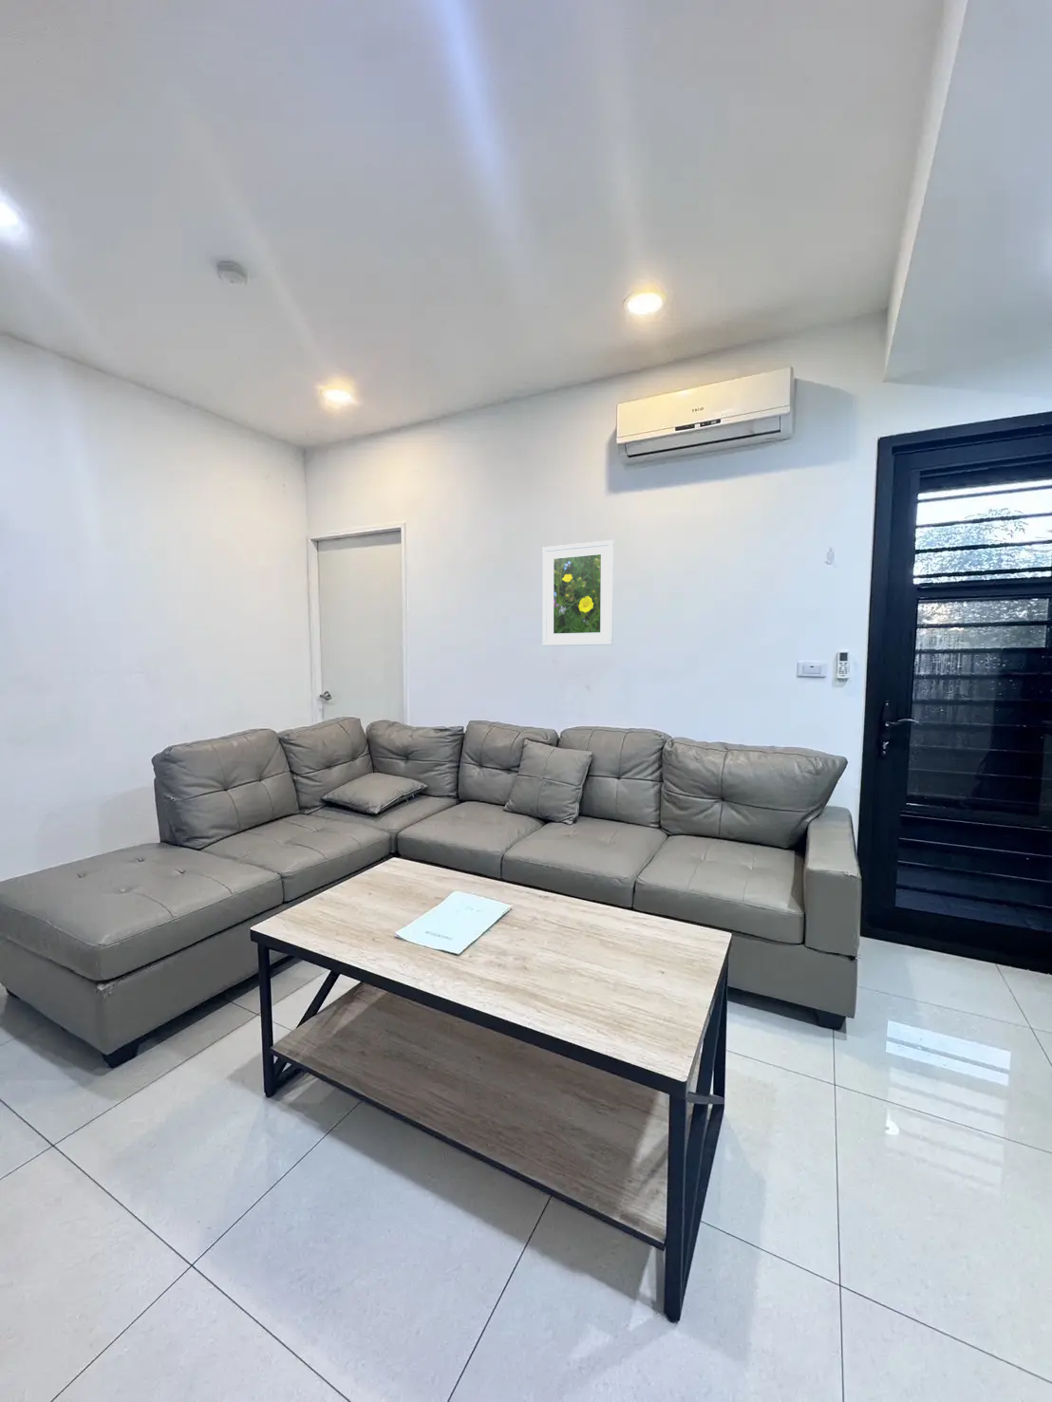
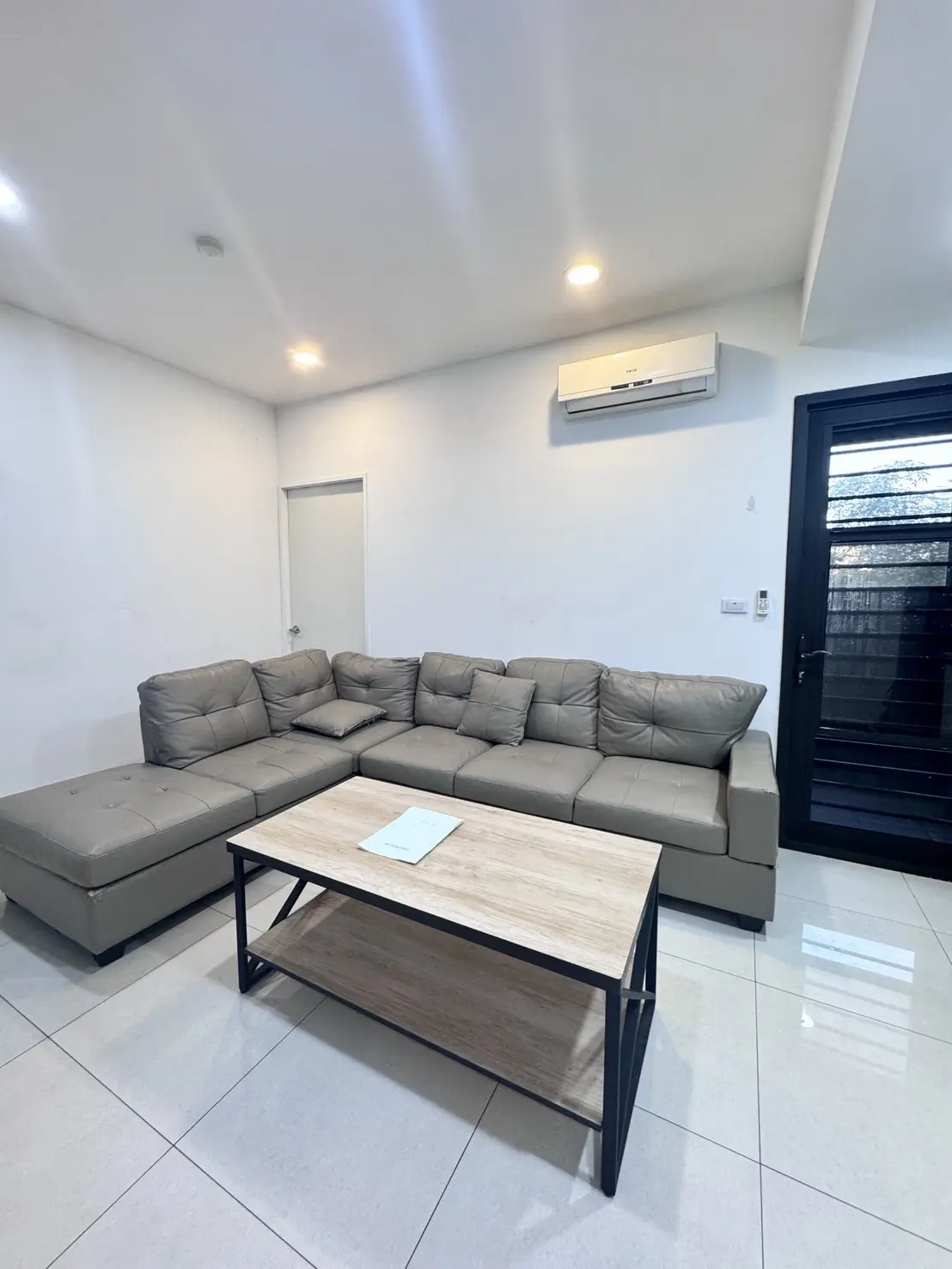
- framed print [541,539,616,646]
